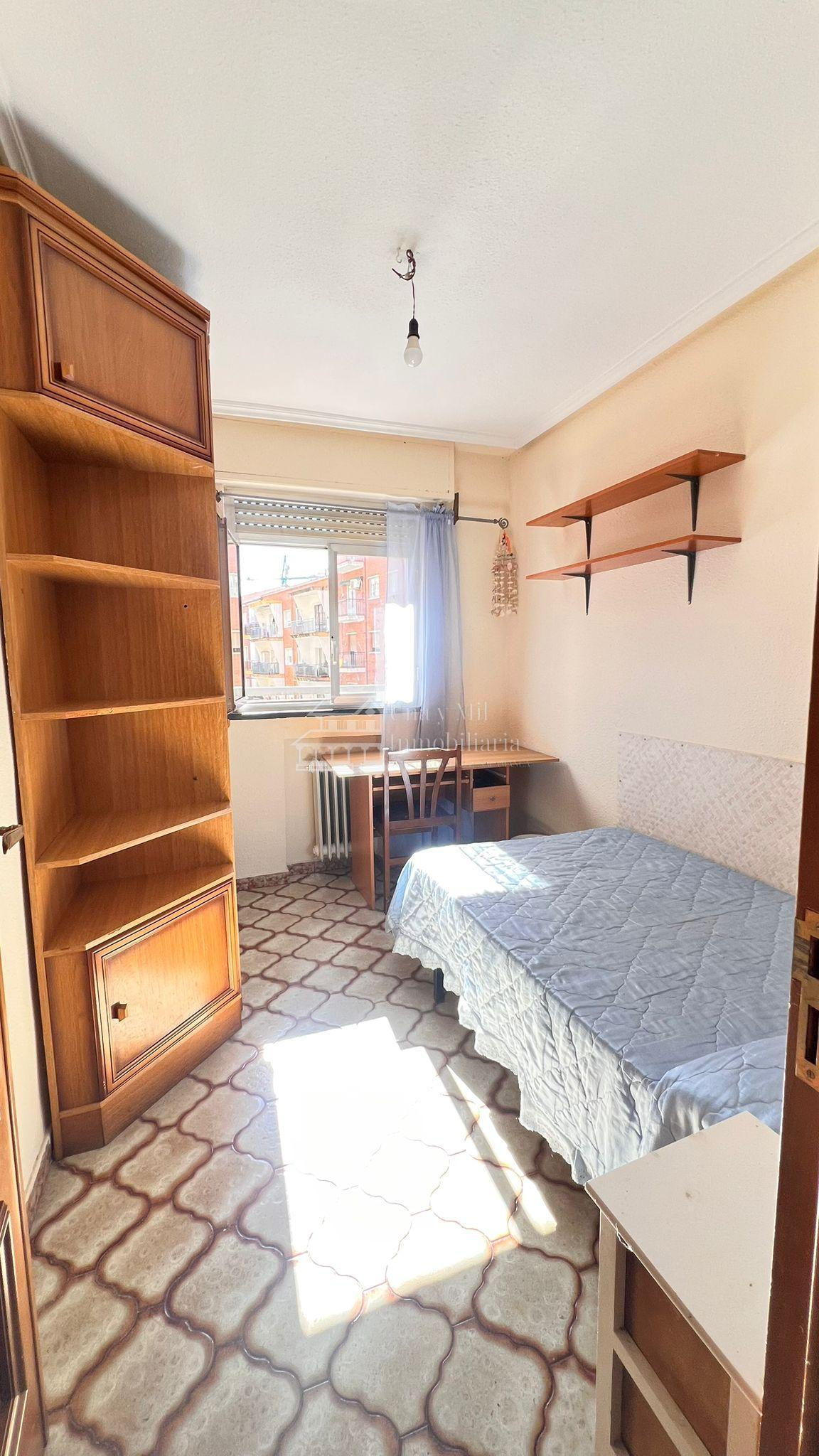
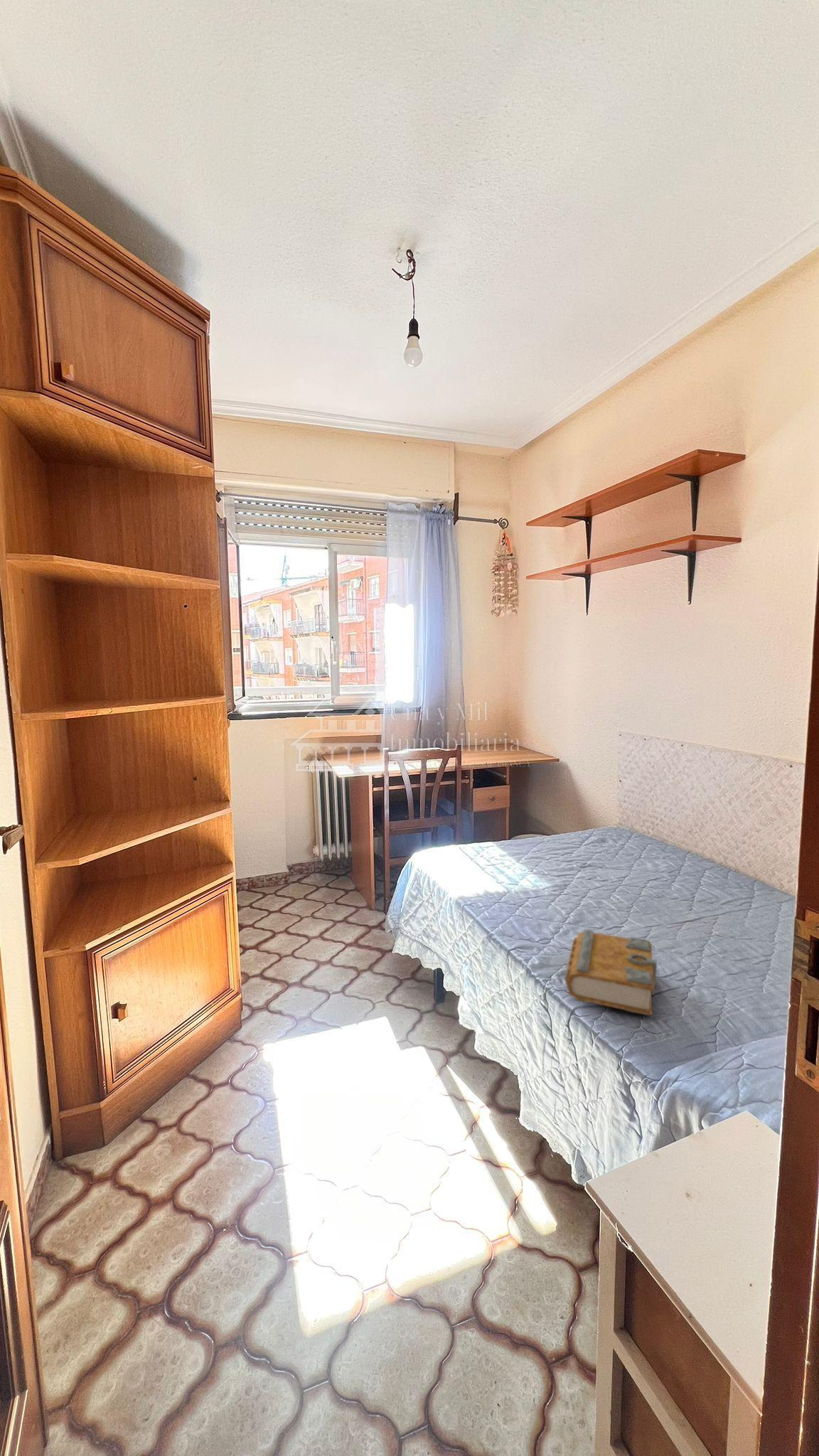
+ book [564,929,658,1017]
